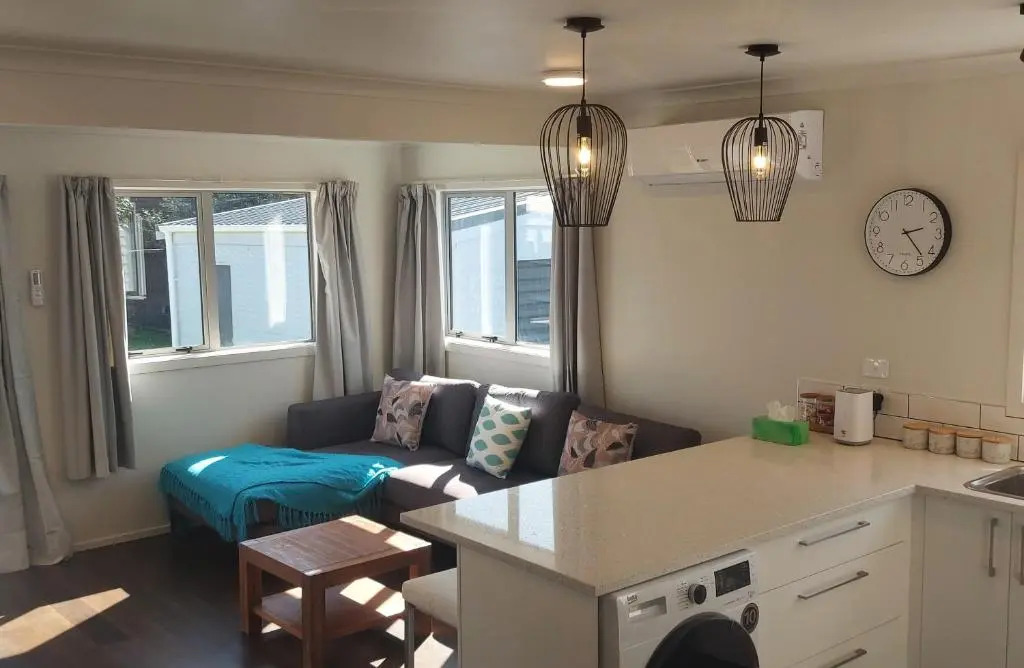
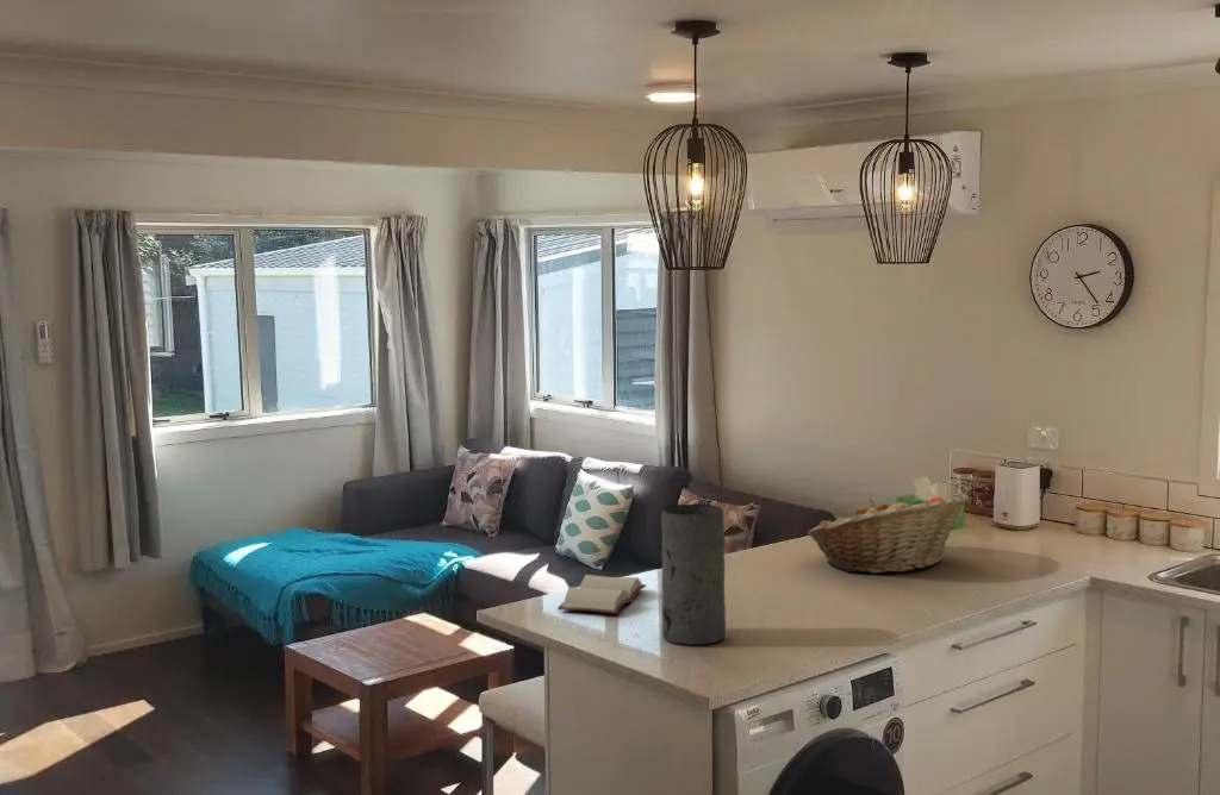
+ vase [660,502,727,646]
+ fruit basket [807,493,970,575]
+ hardback book [556,574,647,615]
